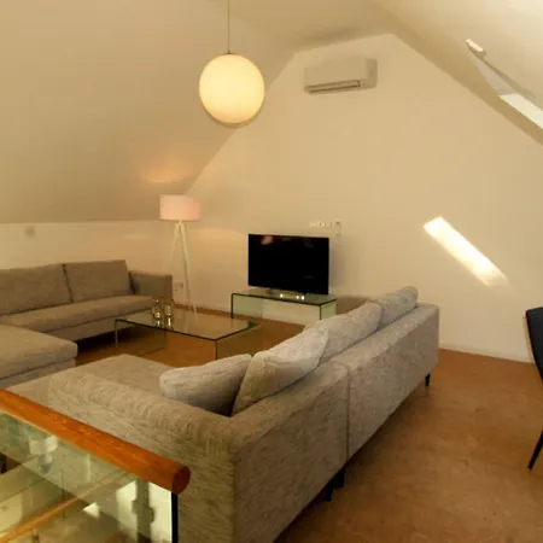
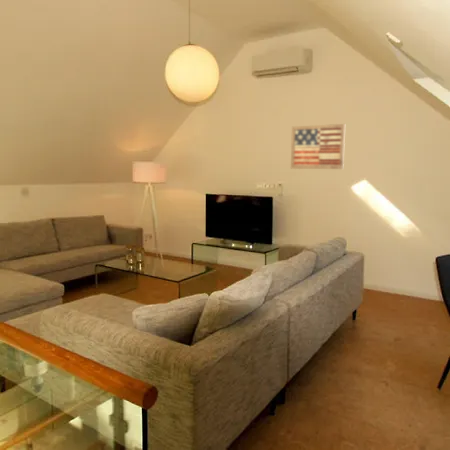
+ wall art [290,123,346,170]
